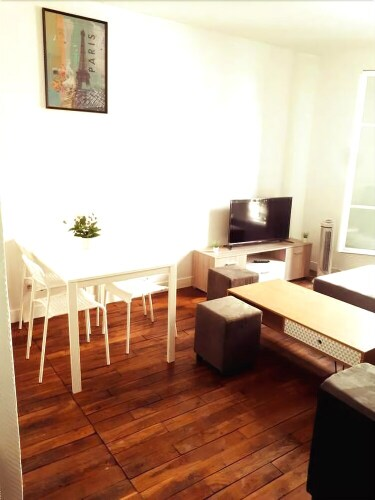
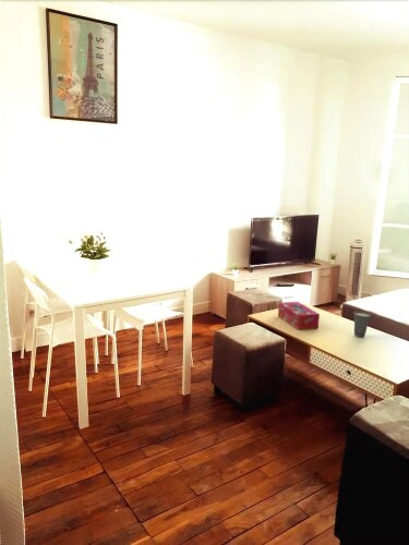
+ cup [352,311,372,339]
+ tissue box [277,301,321,331]
